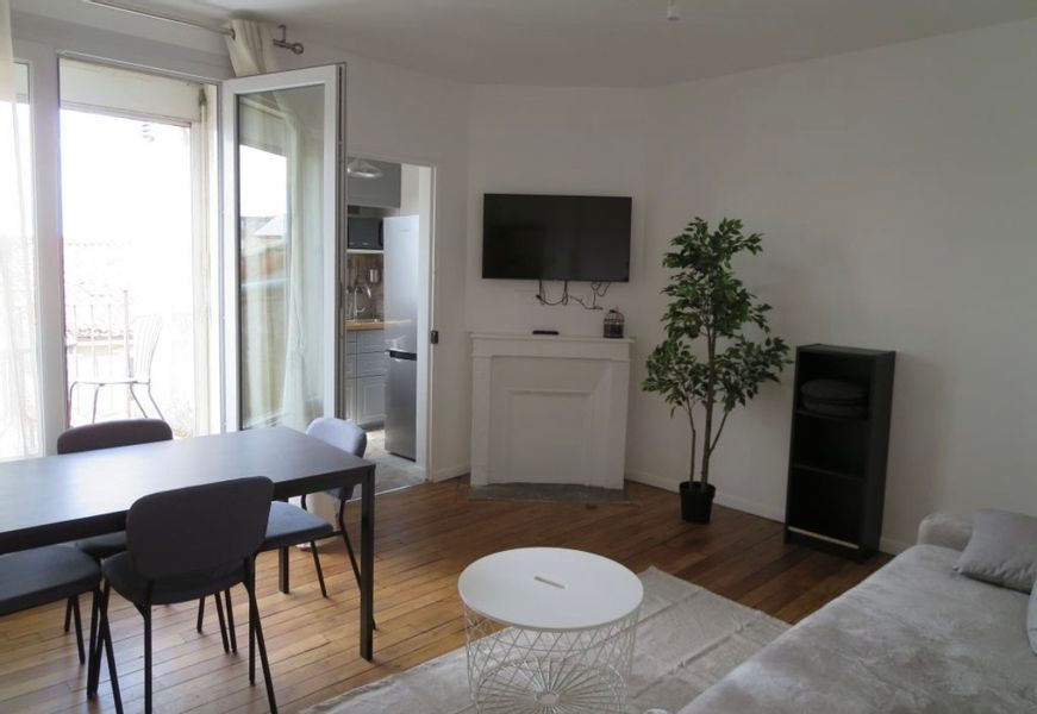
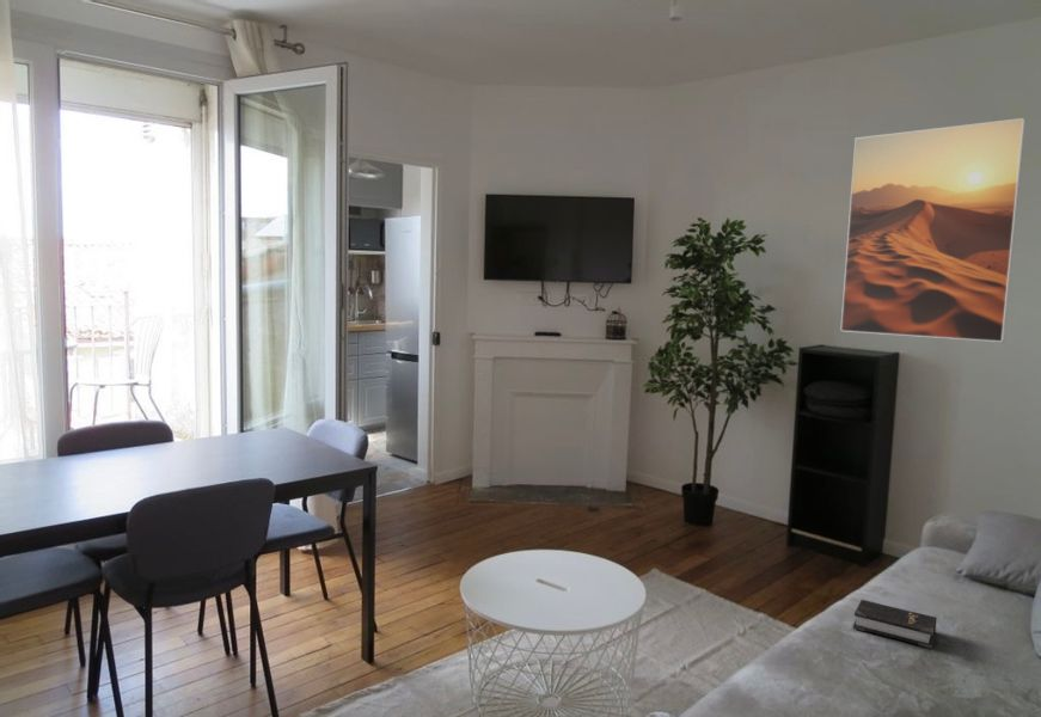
+ hardback book [852,599,938,650]
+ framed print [839,117,1027,343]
